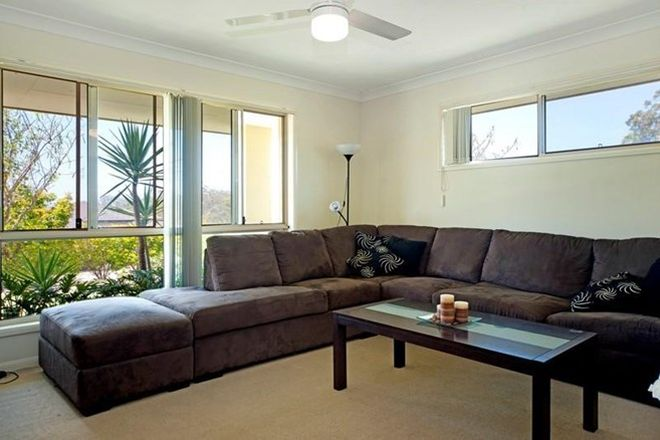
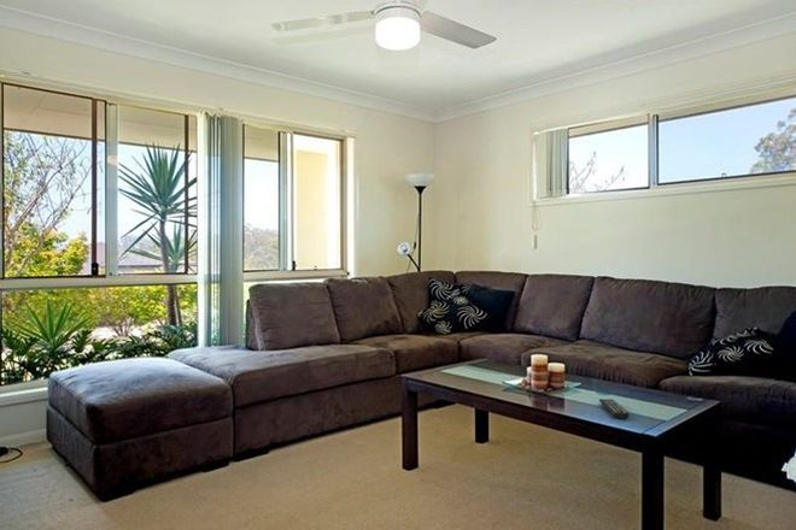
+ remote control [598,398,631,420]
